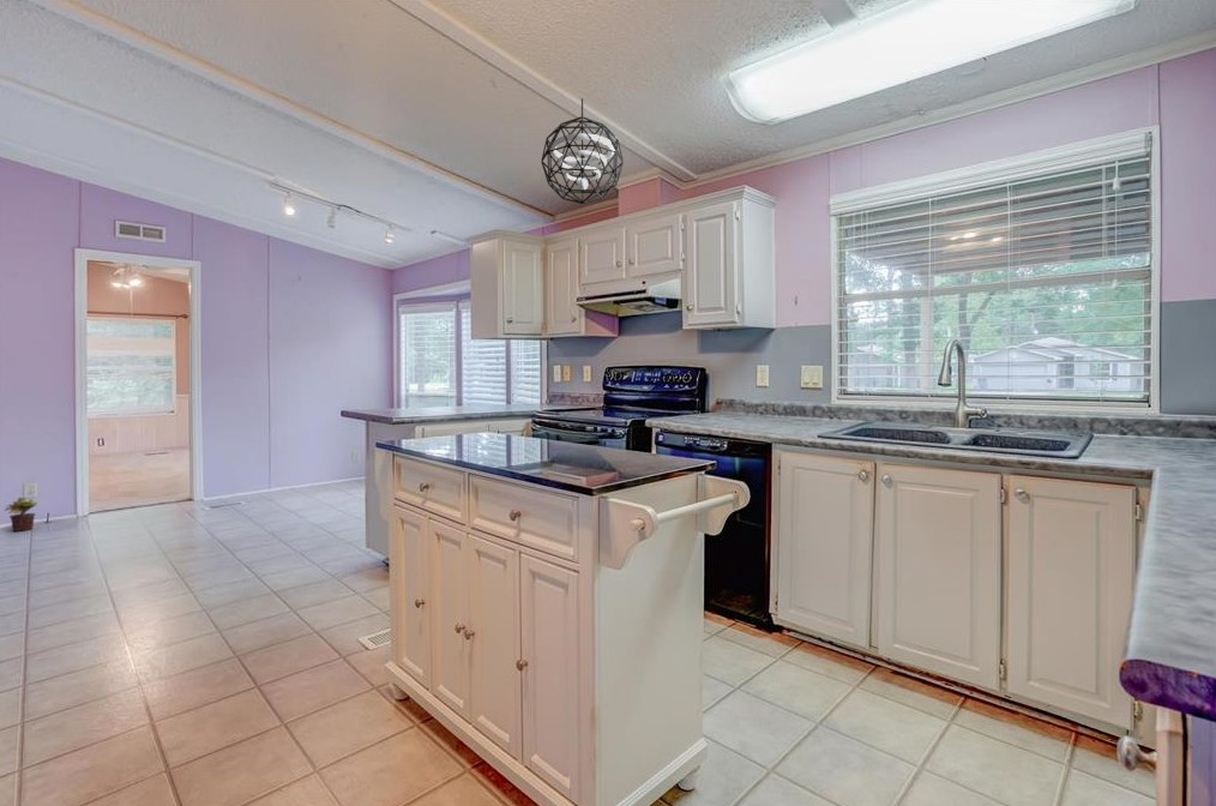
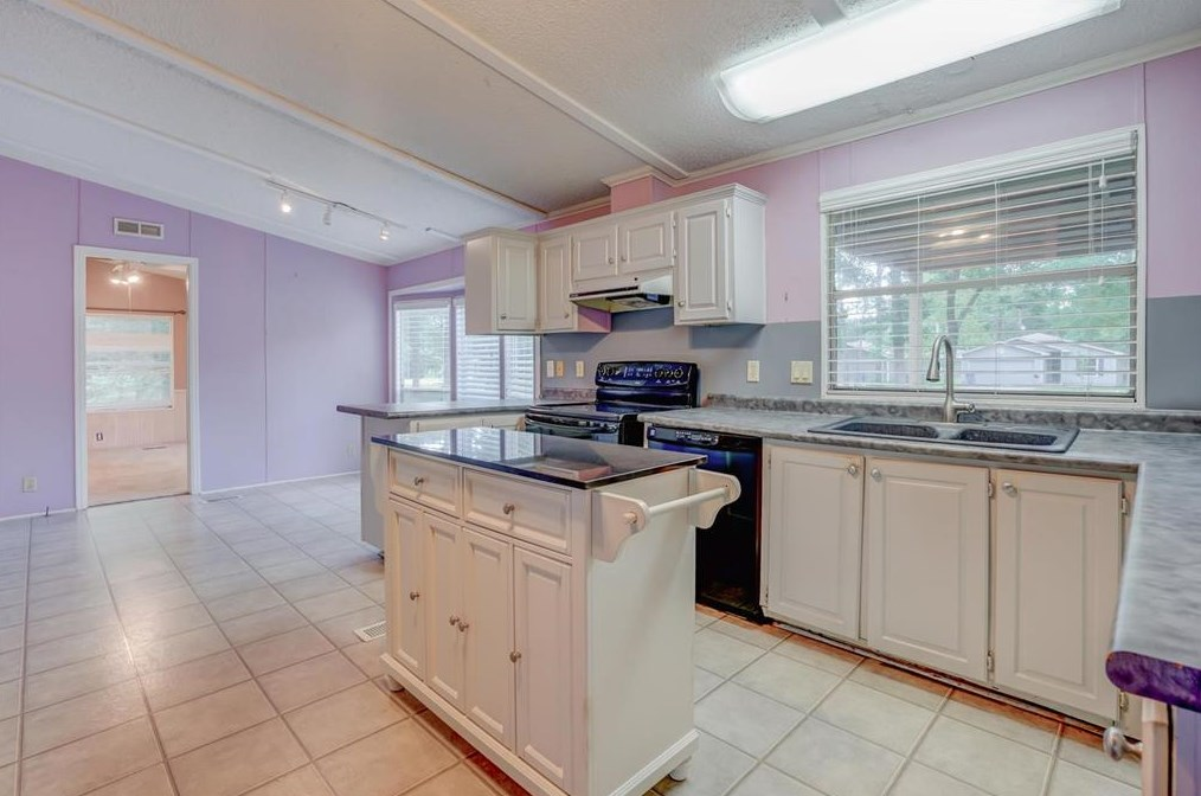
- pendant light [540,97,625,205]
- potted plant [4,497,40,533]
